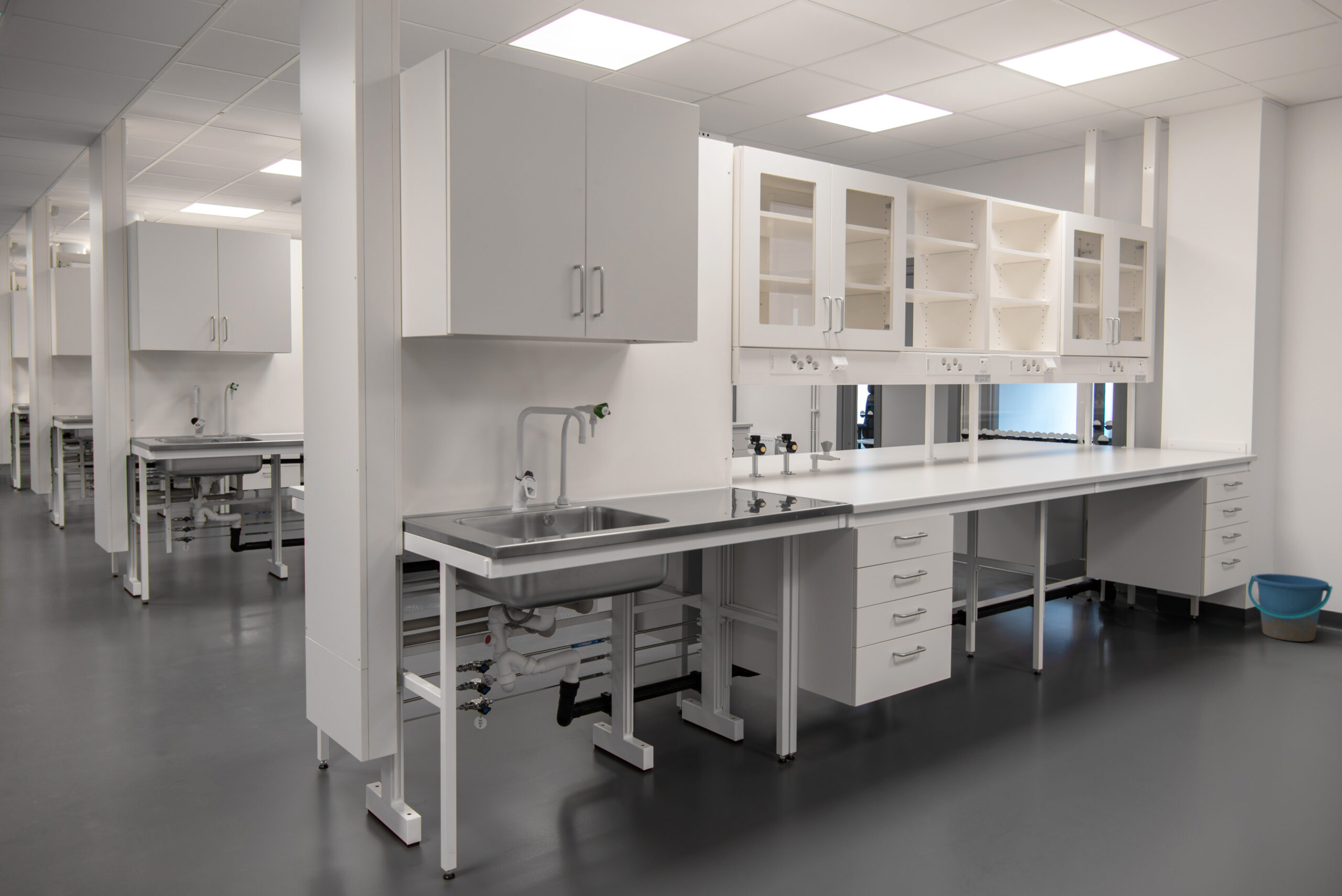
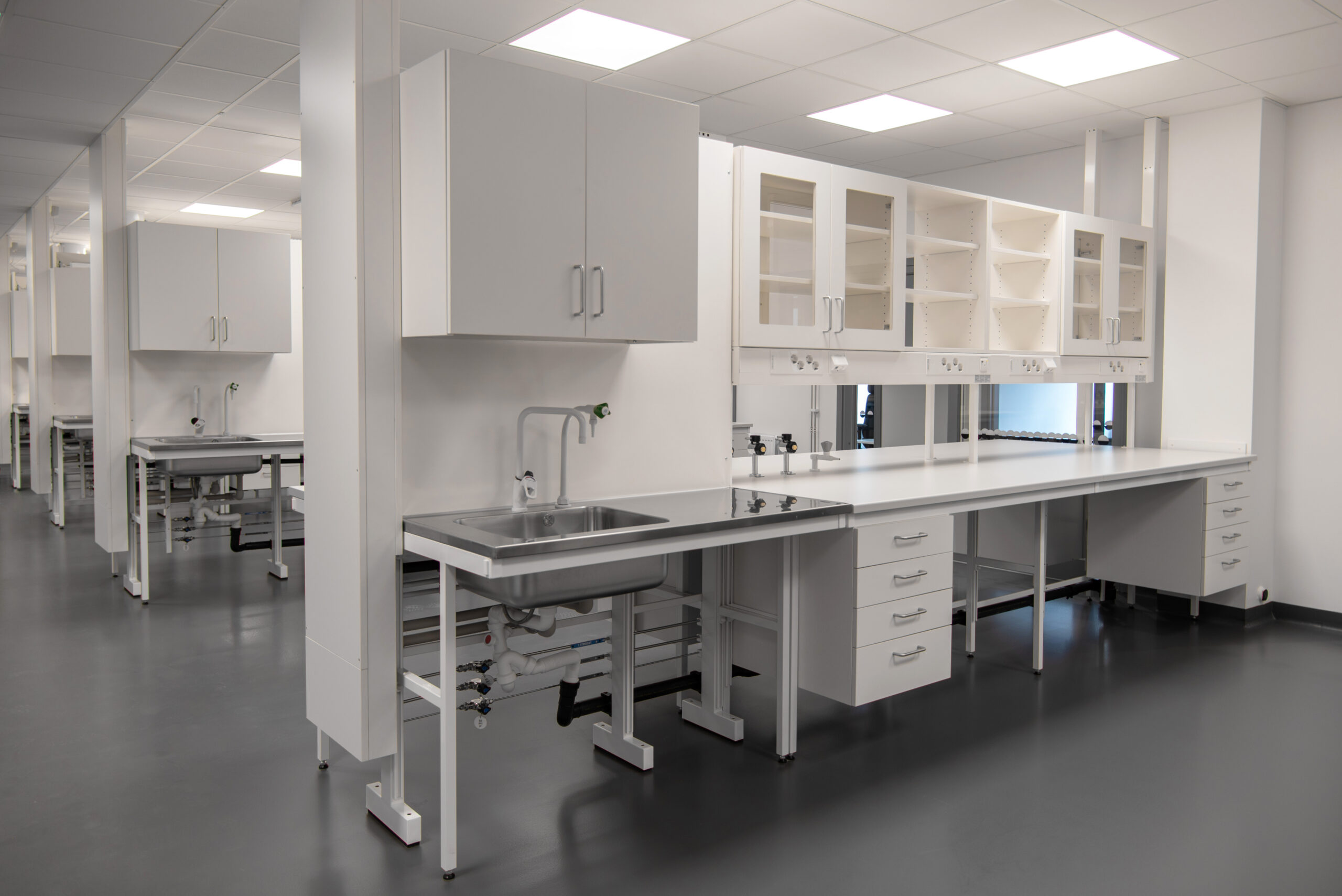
- bucket [1247,573,1333,642]
